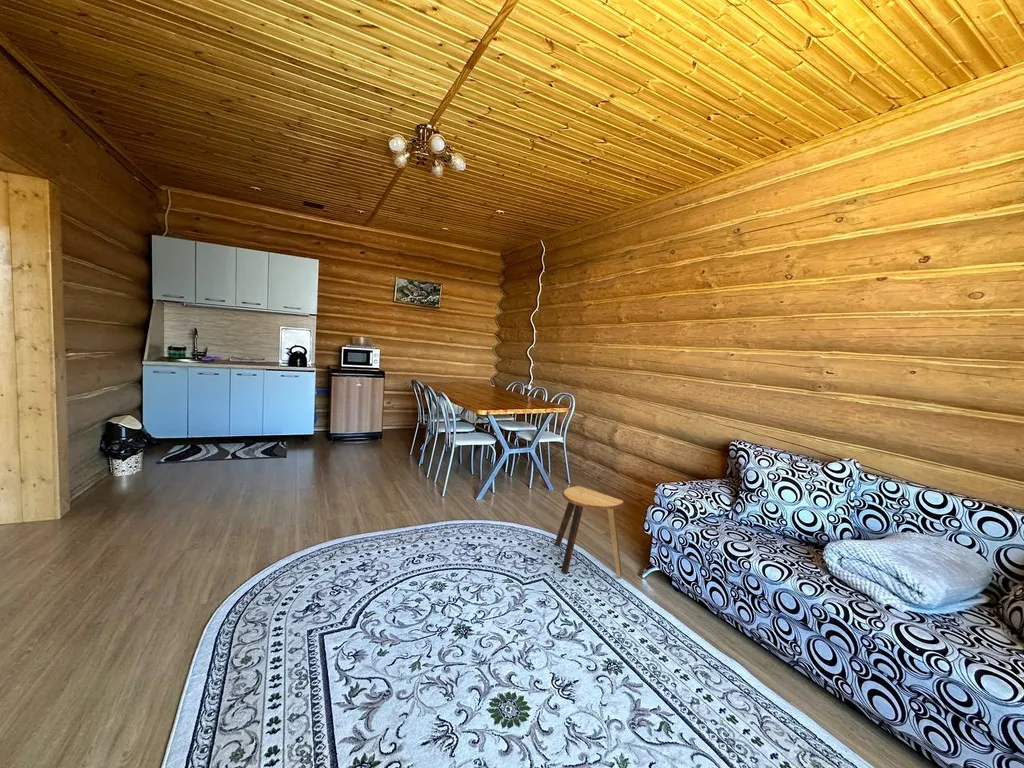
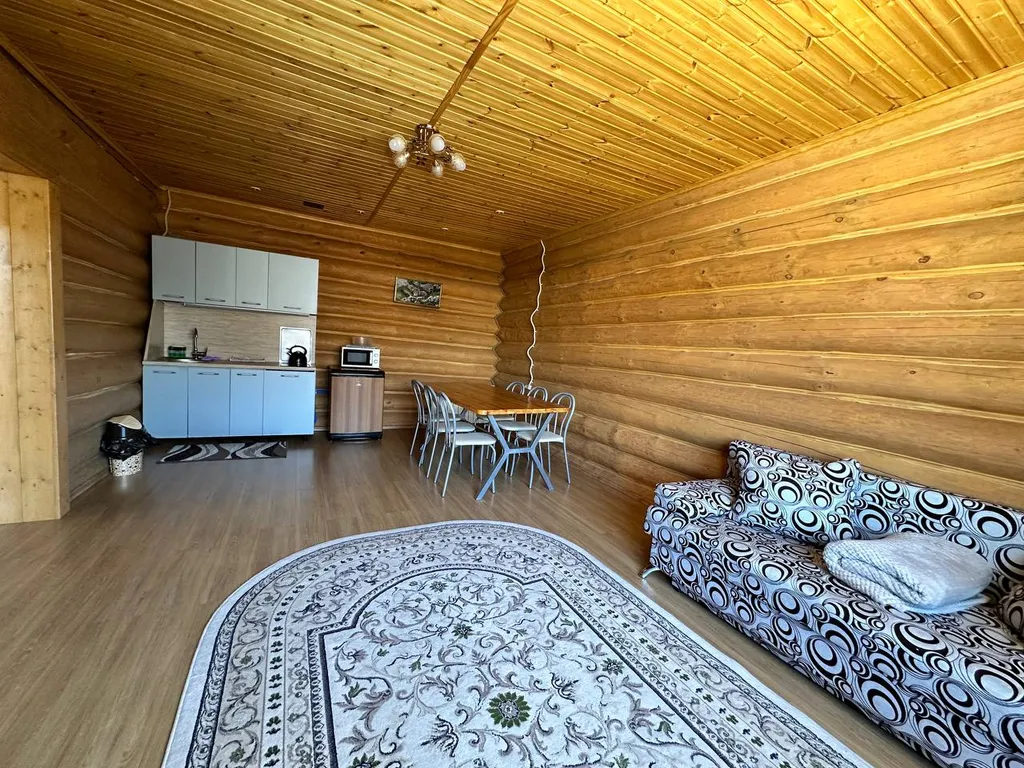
- stool [554,485,625,579]
